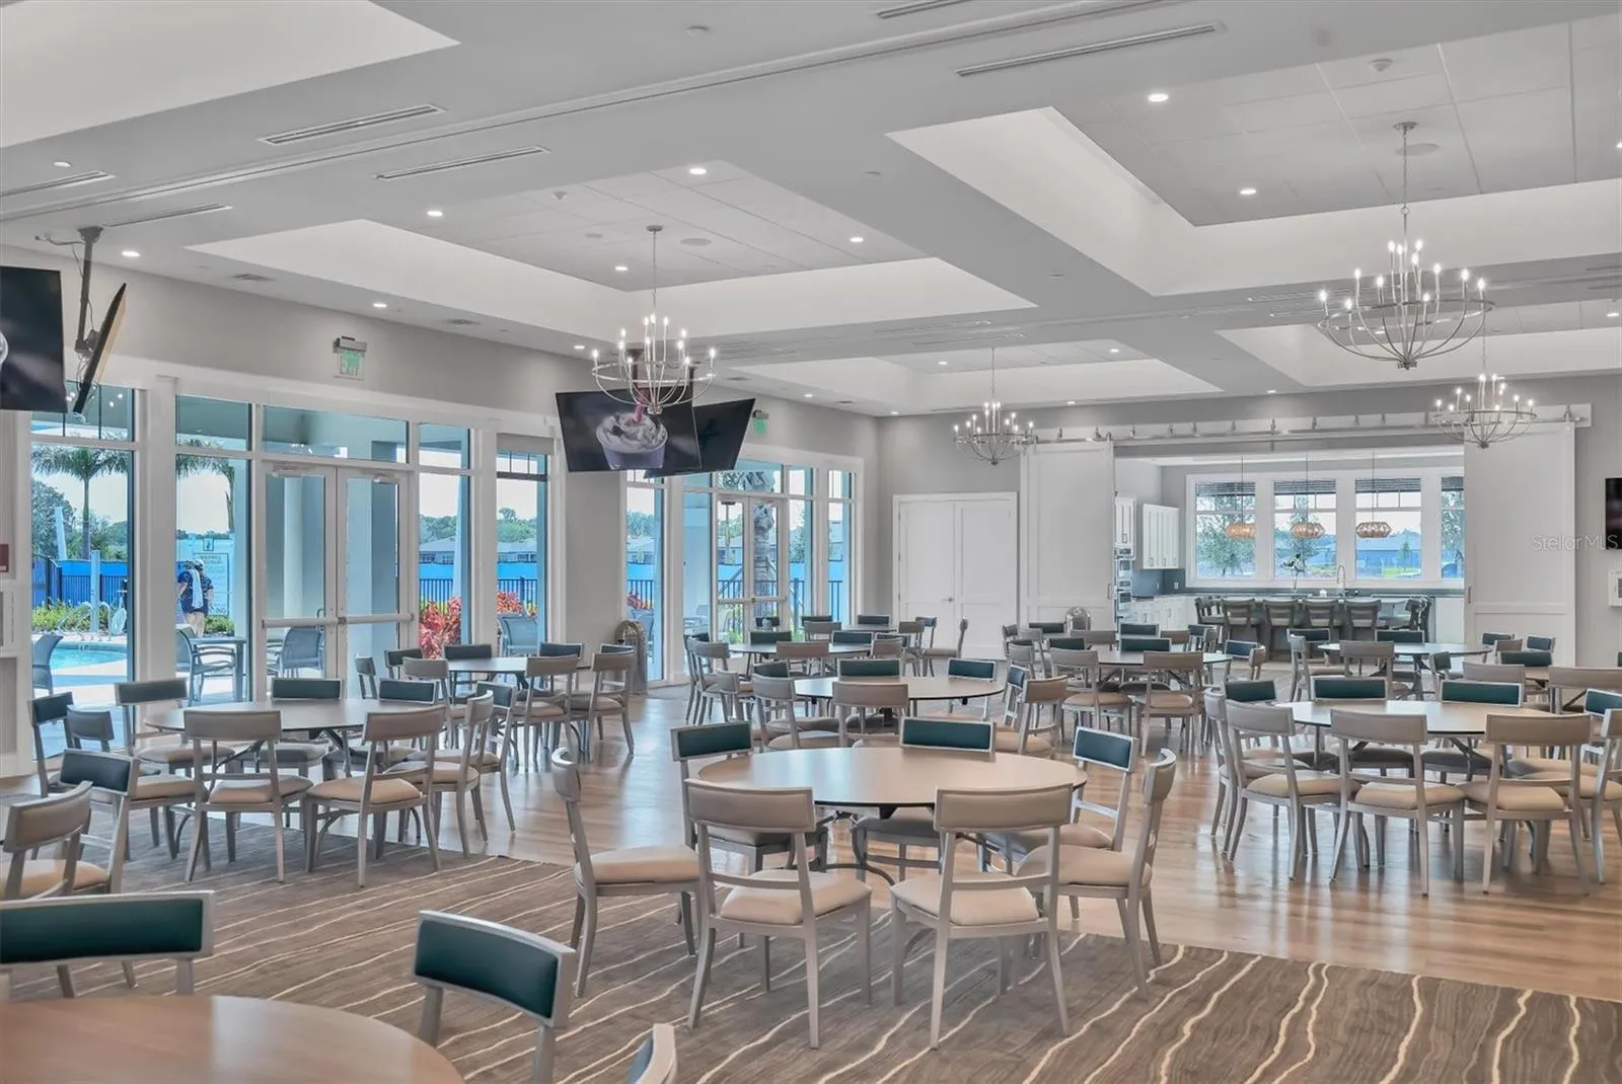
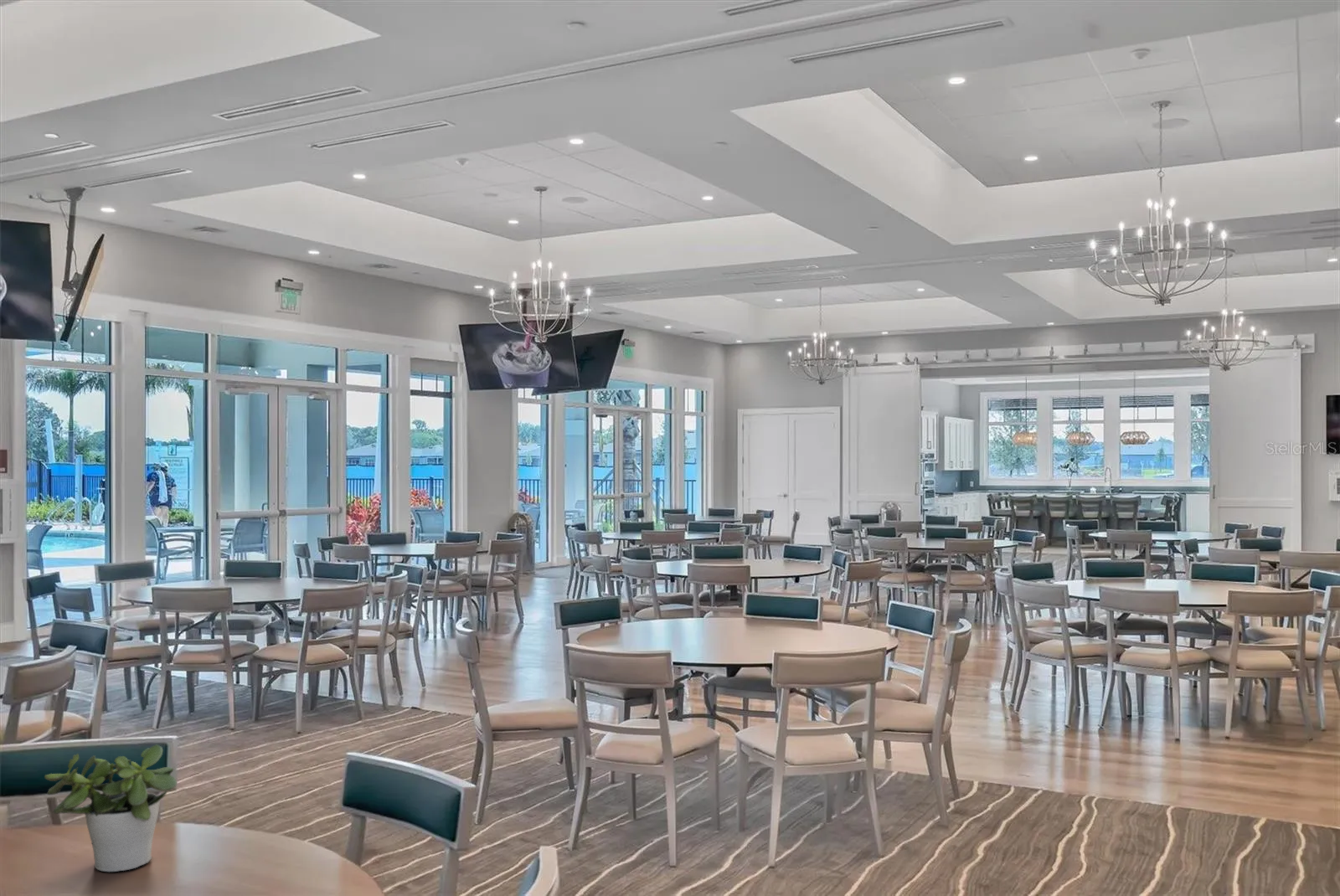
+ potted plant [44,744,178,873]
